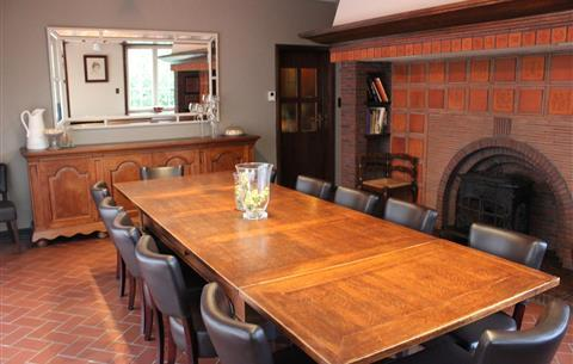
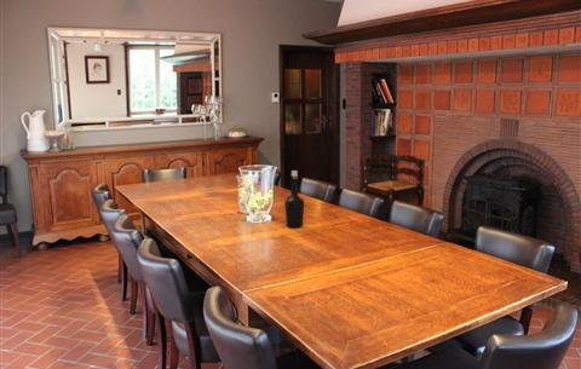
+ bottle [283,169,305,229]
